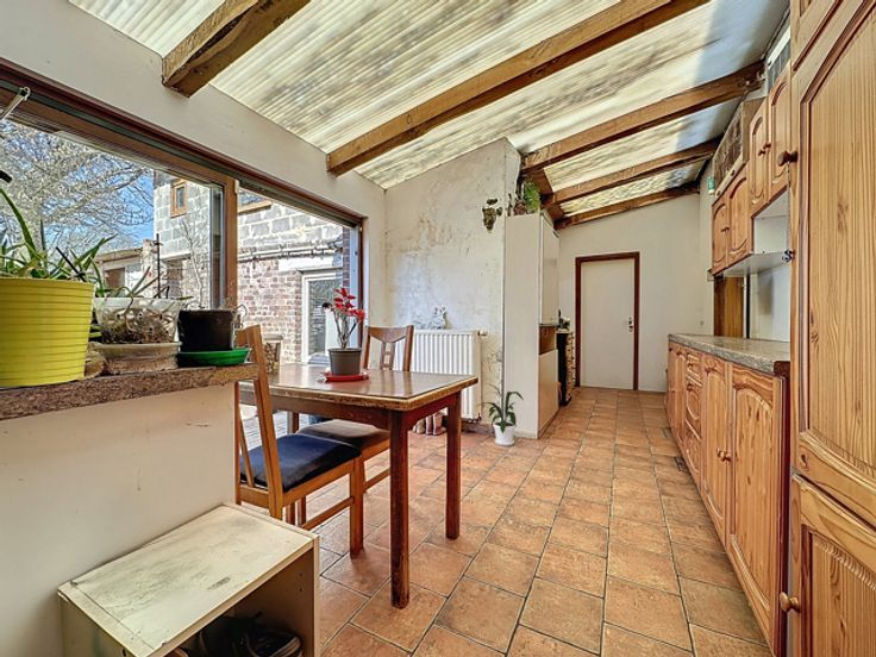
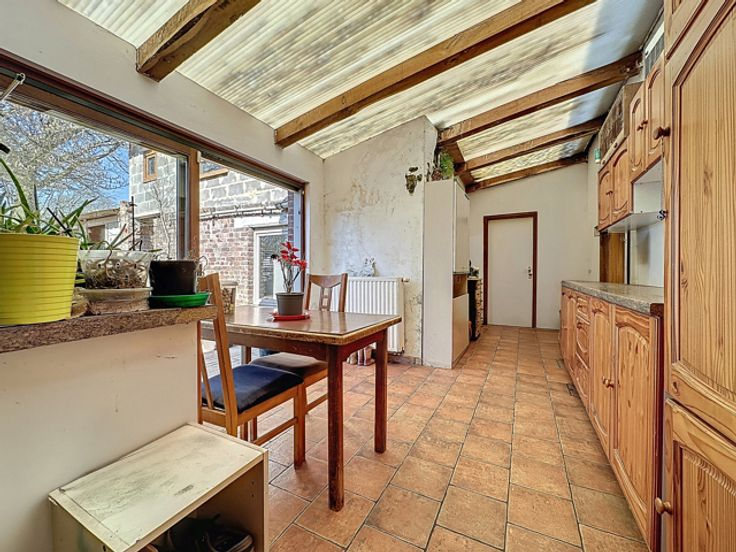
- house plant [474,382,525,448]
